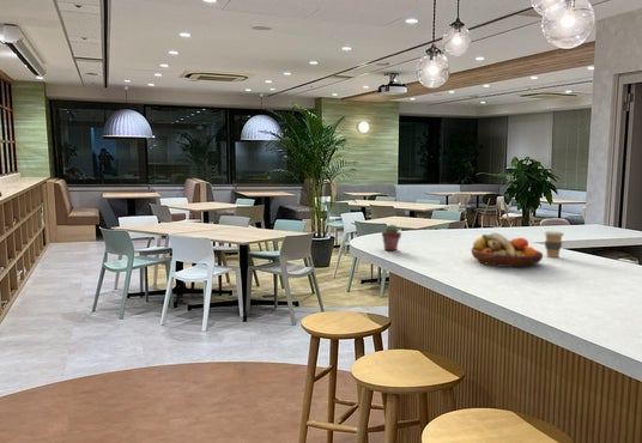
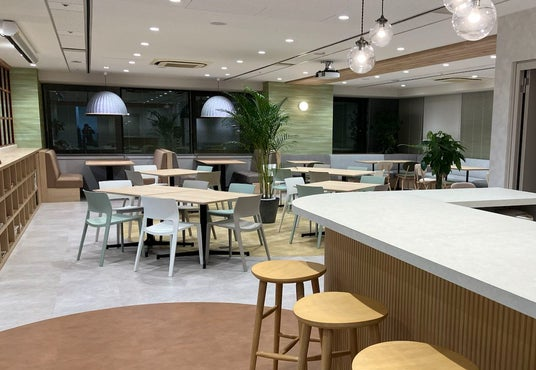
- coffee cup [543,230,565,259]
- potted succulent [381,224,402,251]
- fruit bowl [471,232,544,268]
